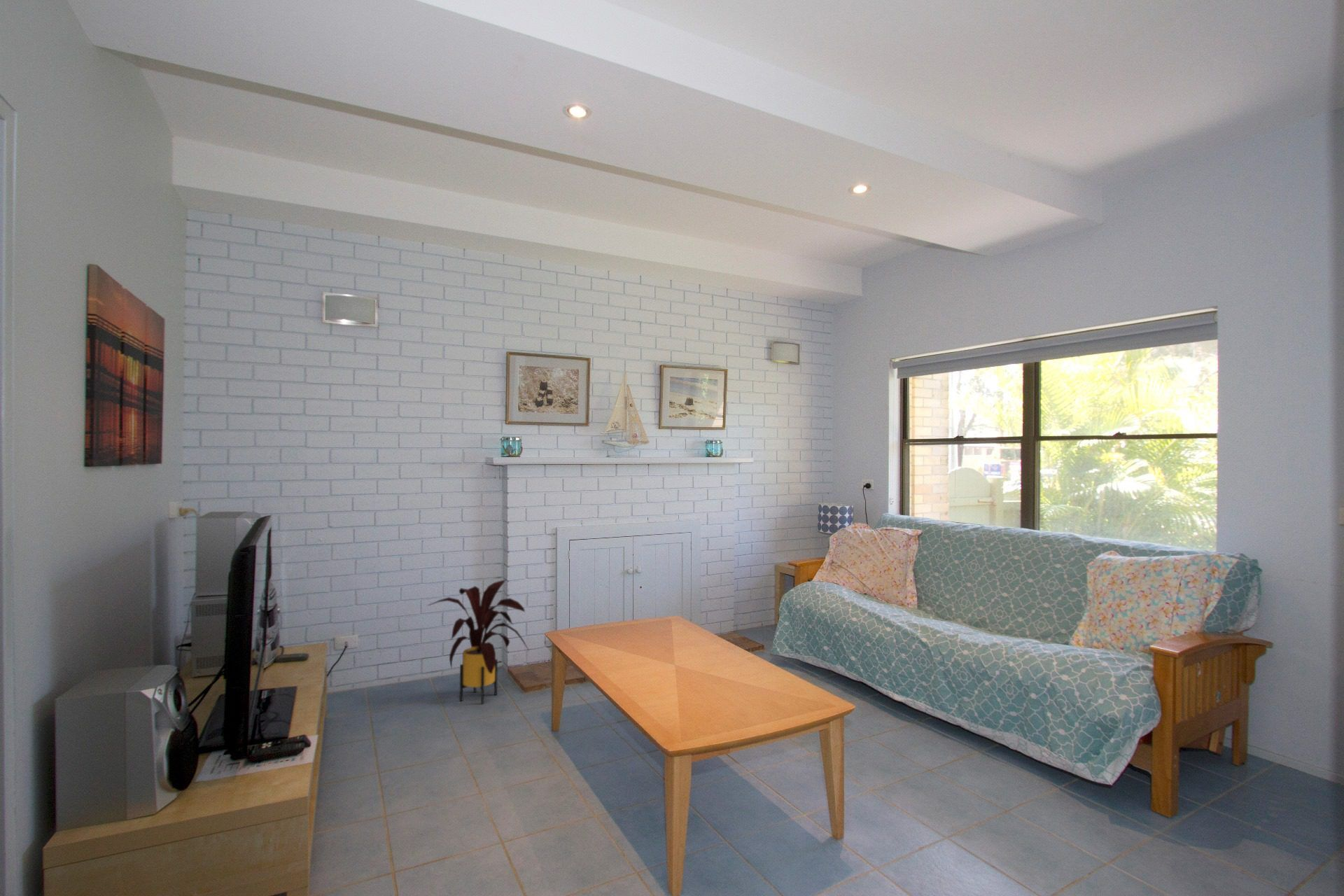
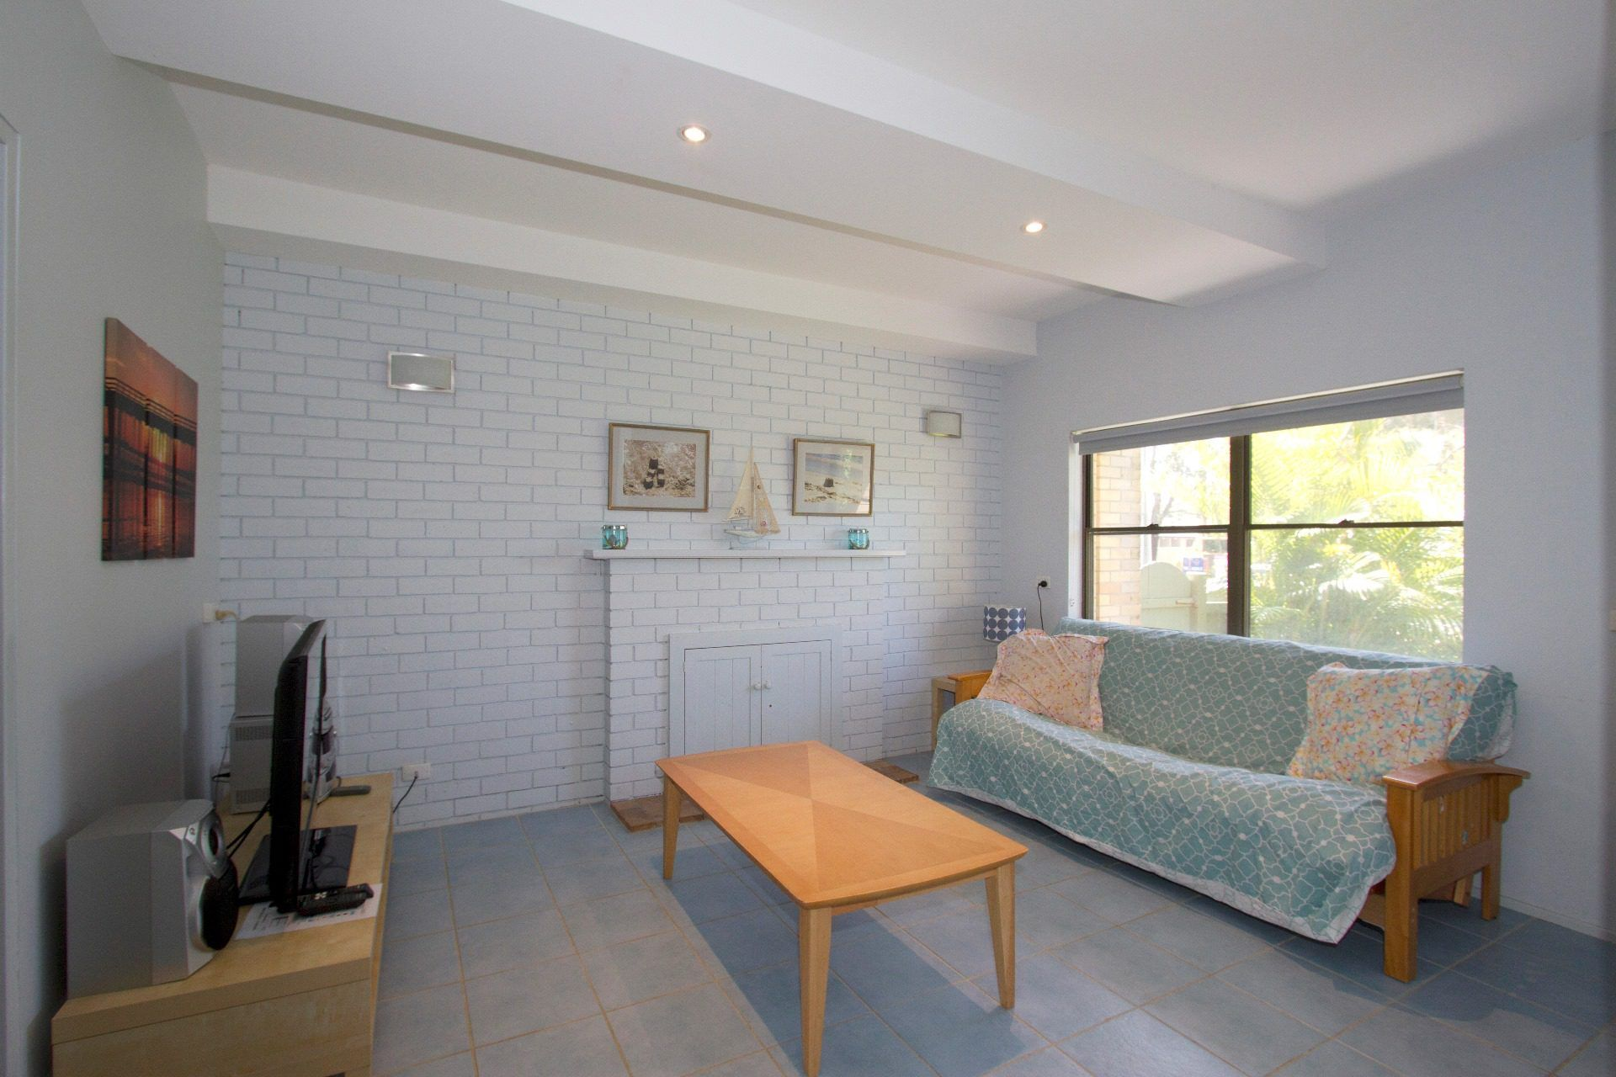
- house plant [426,580,530,704]
